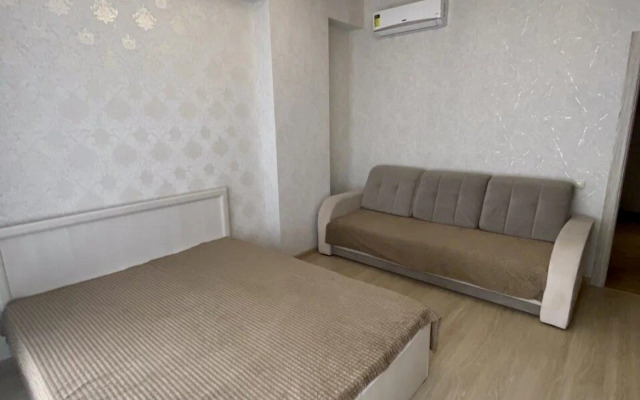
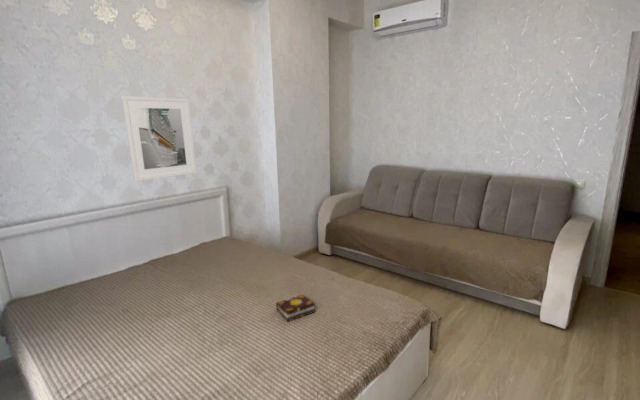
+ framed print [120,95,198,182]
+ book [275,293,316,323]
